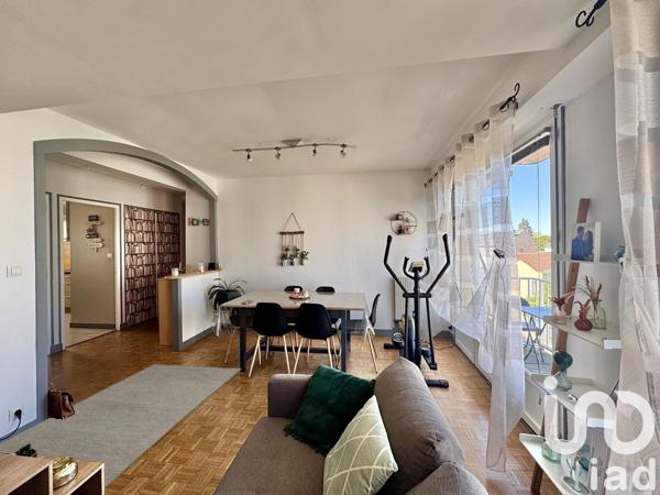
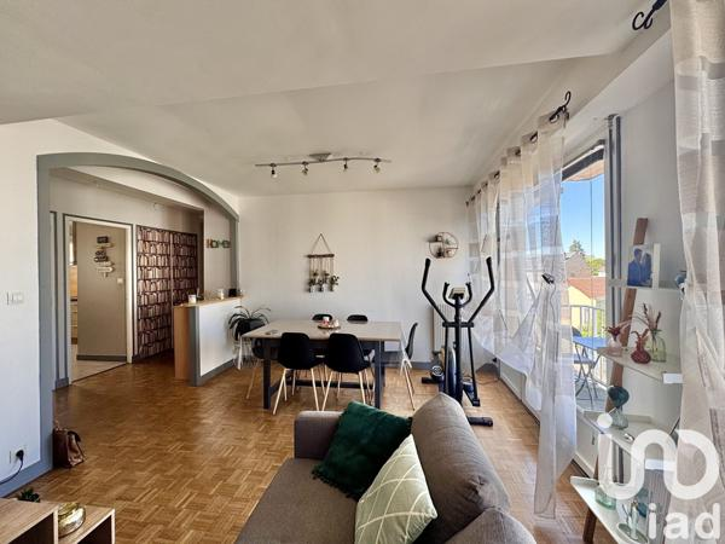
- rug [0,363,242,488]
